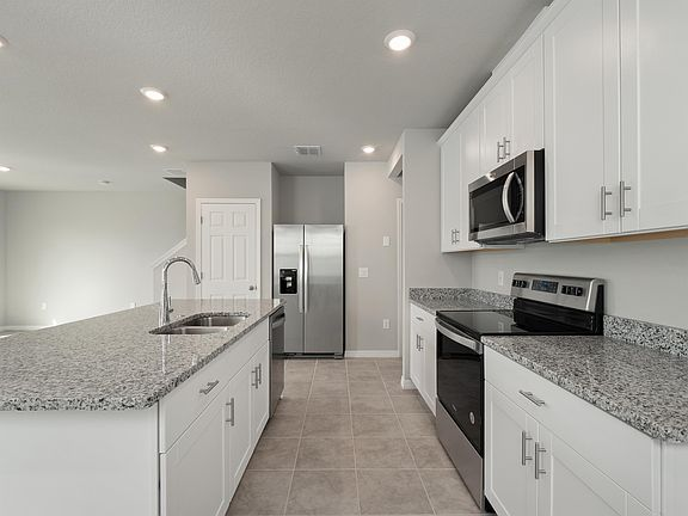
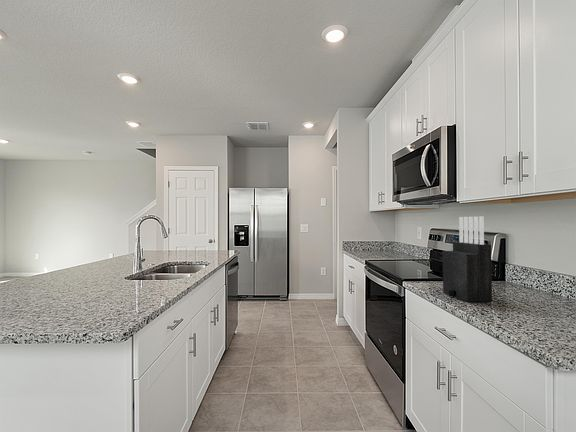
+ knife block [442,215,493,303]
